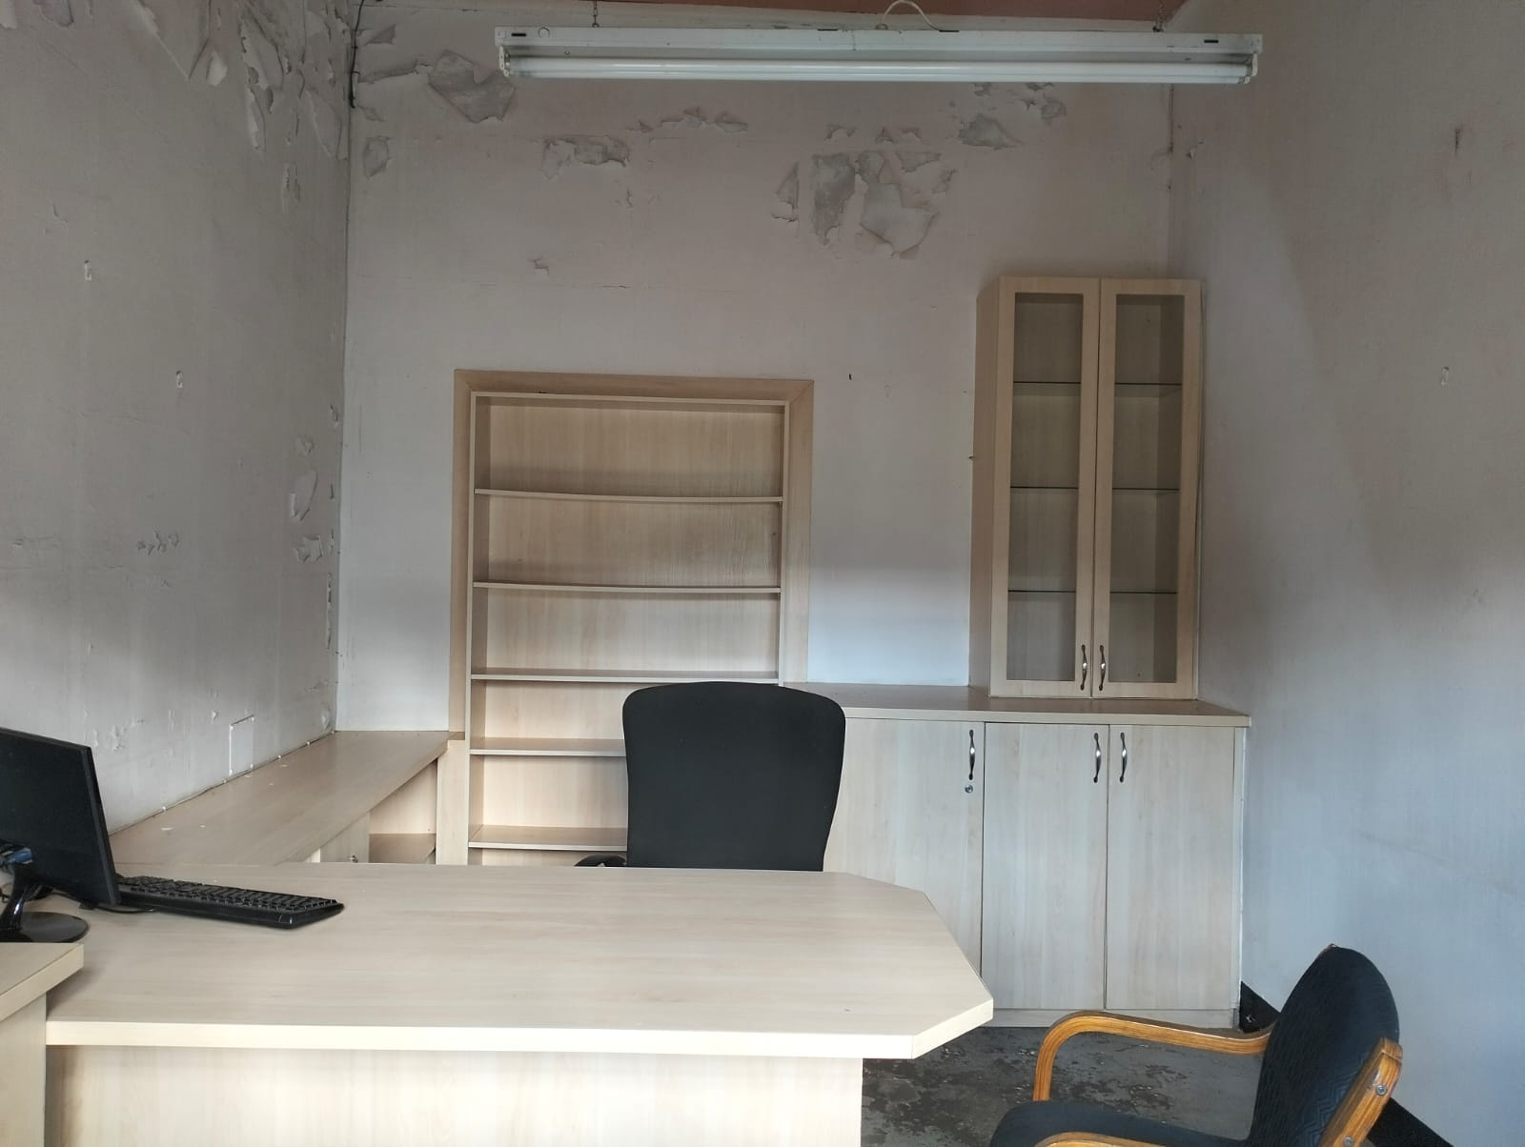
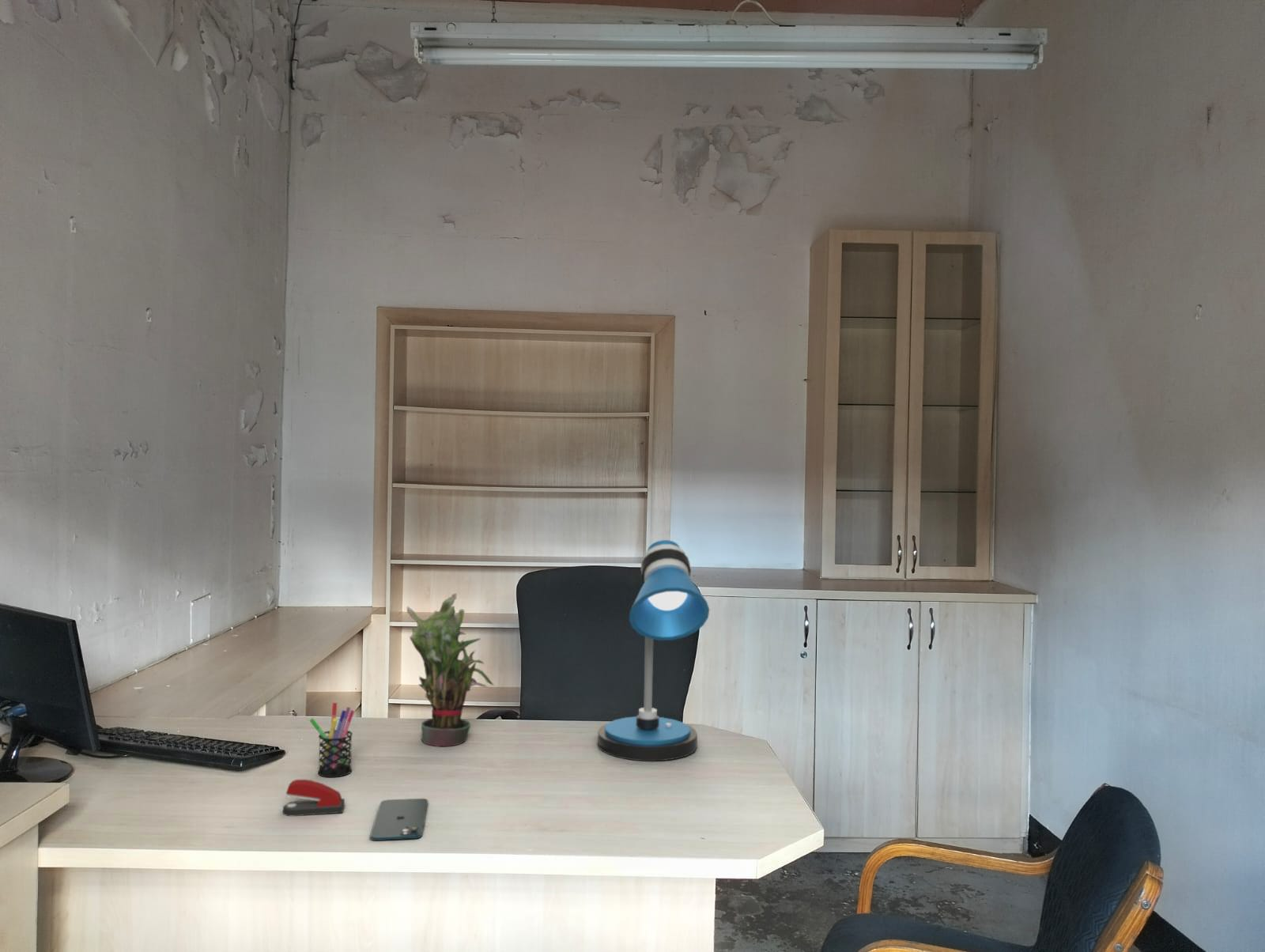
+ stapler [282,779,346,817]
+ smartphone [369,798,429,841]
+ pen holder [309,702,355,778]
+ desk lamp [597,539,710,761]
+ potted plant [406,592,495,747]
